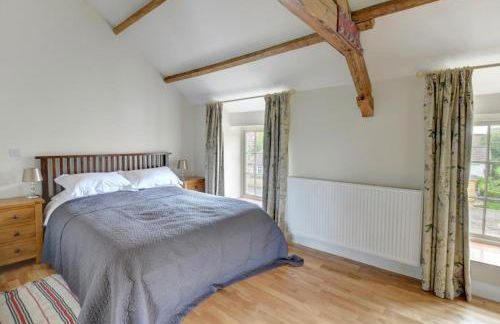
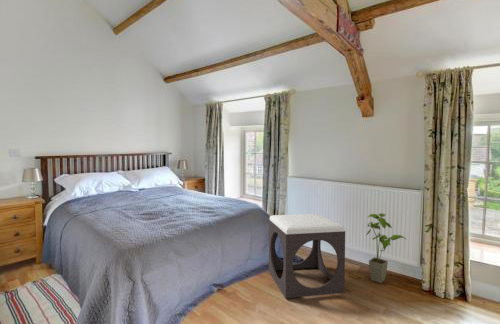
+ footstool [268,213,346,299]
+ house plant [365,212,408,284]
